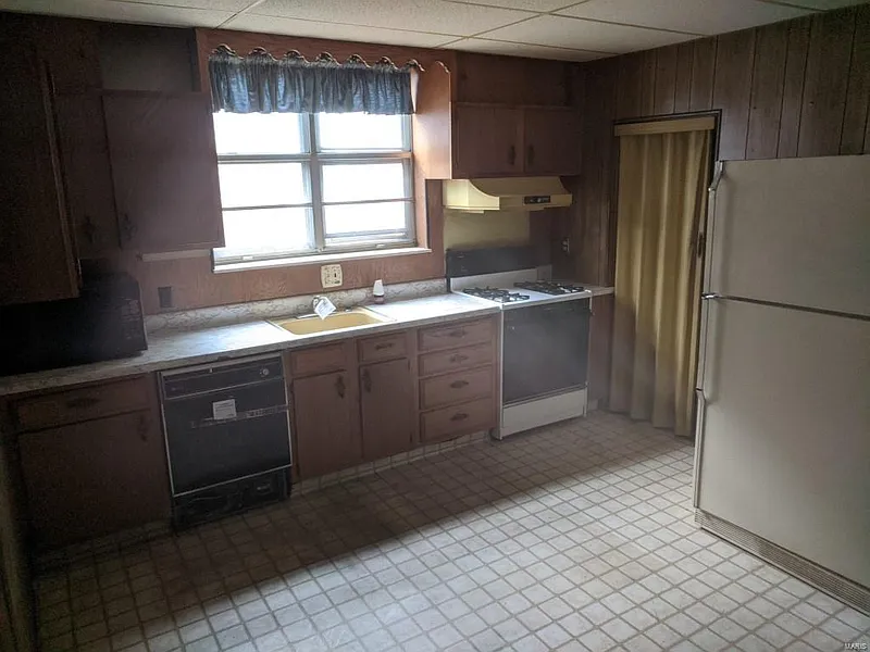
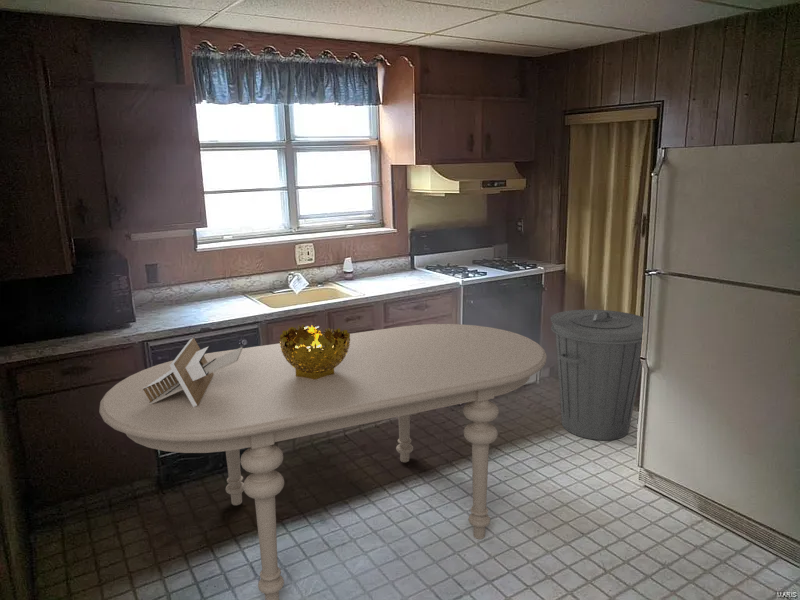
+ trash can [549,309,644,441]
+ dining table [98,323,548,600]
+ architectural model [142,337,243,407]
+ decorative bowl [279,323,351,380]
